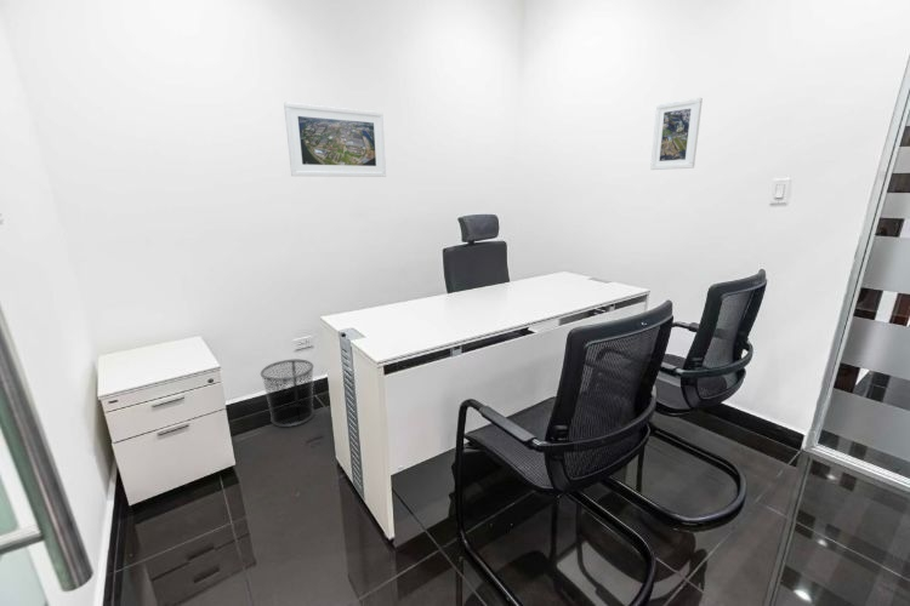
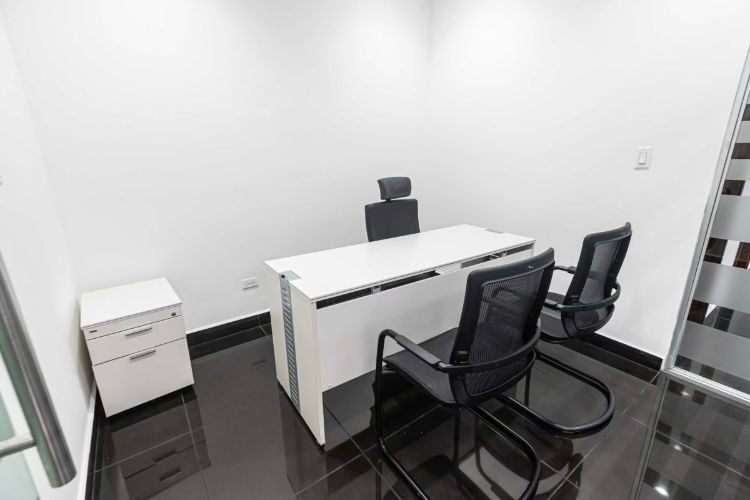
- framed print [283,102,387,178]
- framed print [649,97,704,171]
- waste bin [260,359,315,428]
